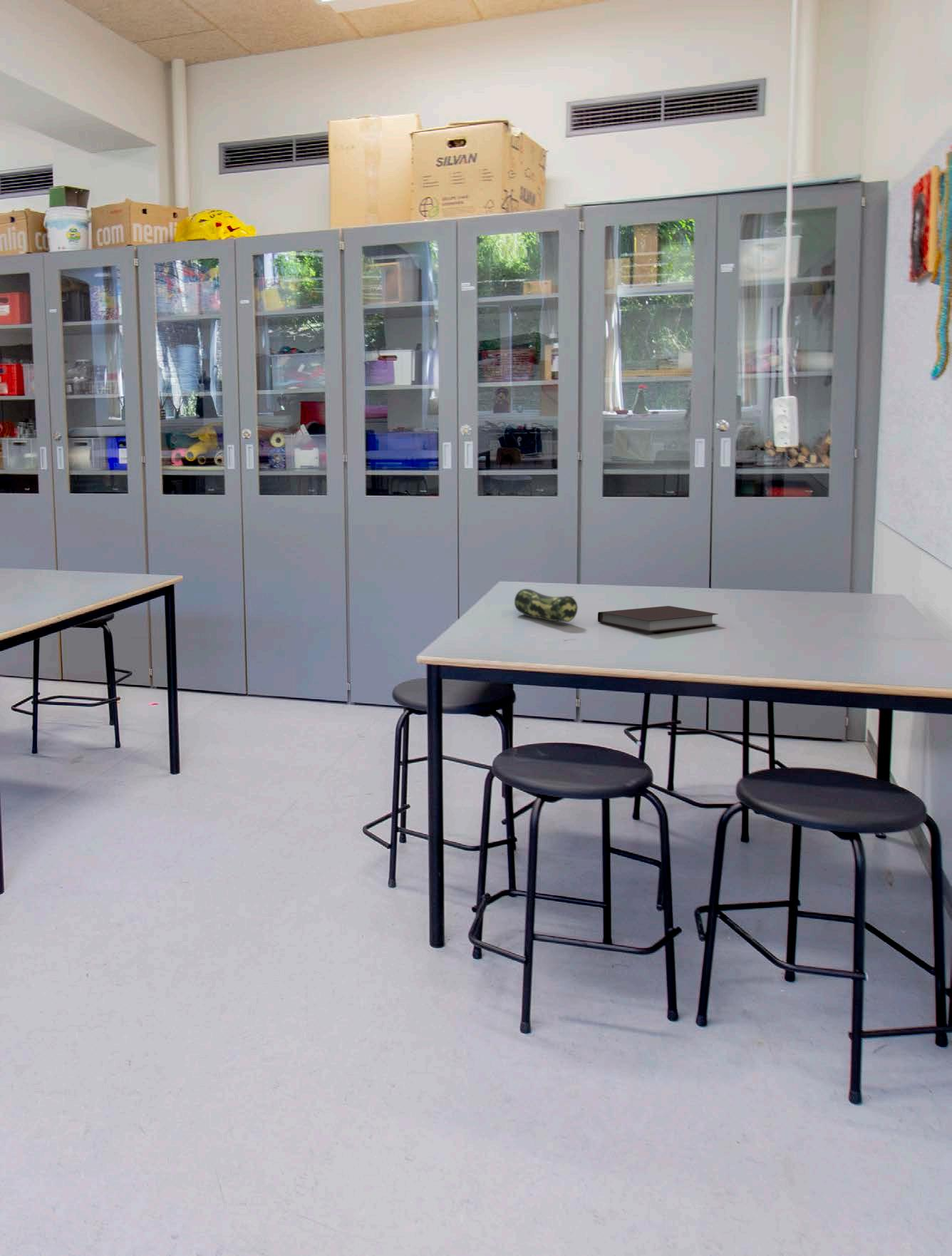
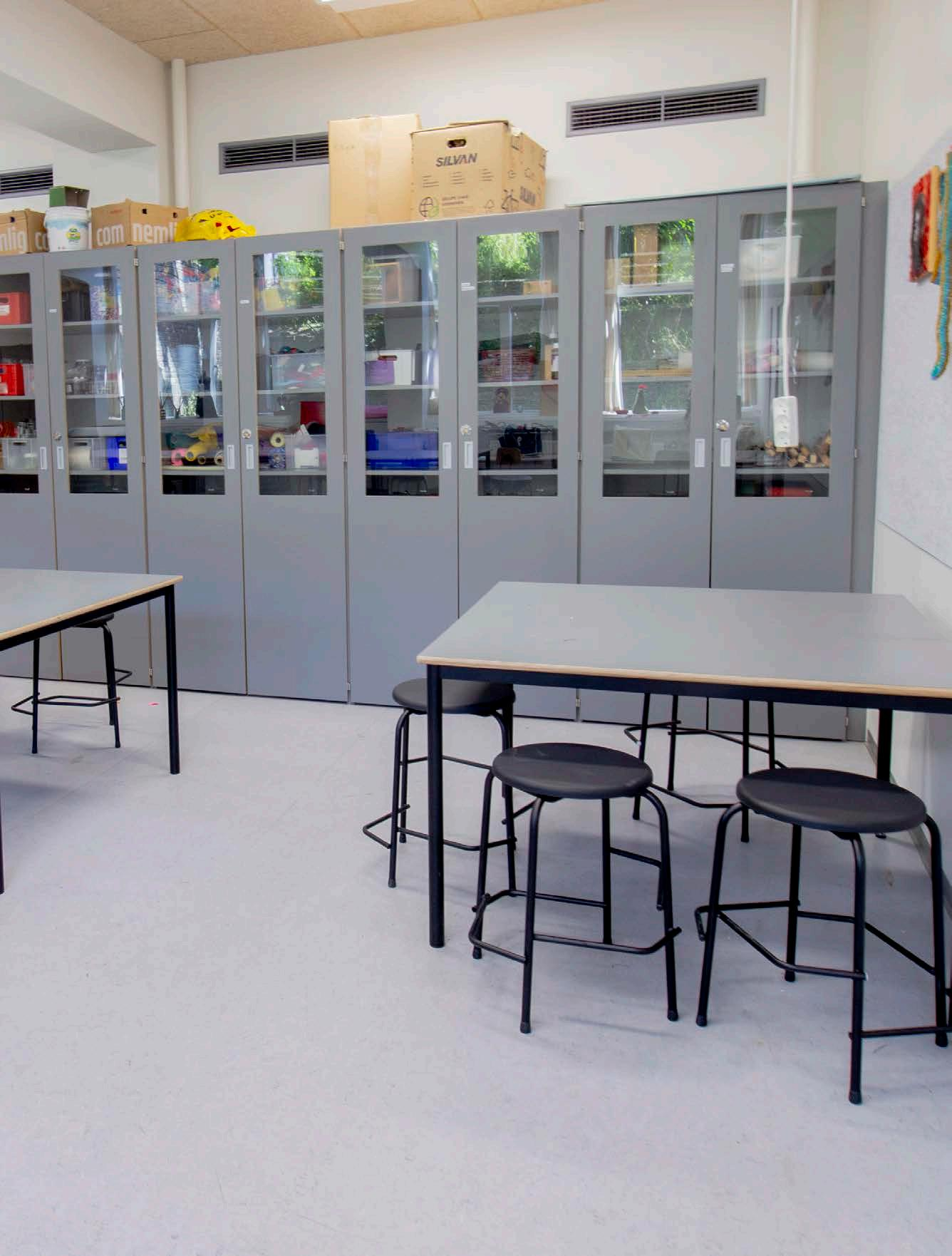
- pencil case [514,588,579,623]
- notebook [597,605,719,633]
